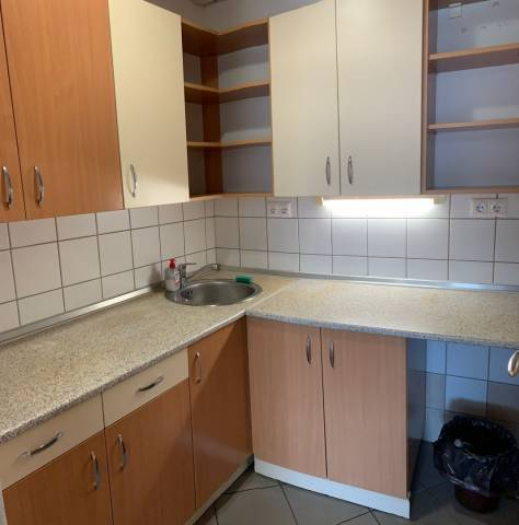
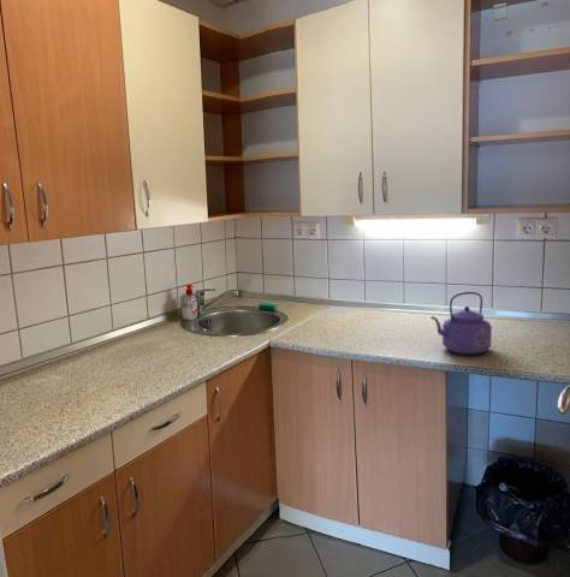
+ kettle [429,291,493,356]
